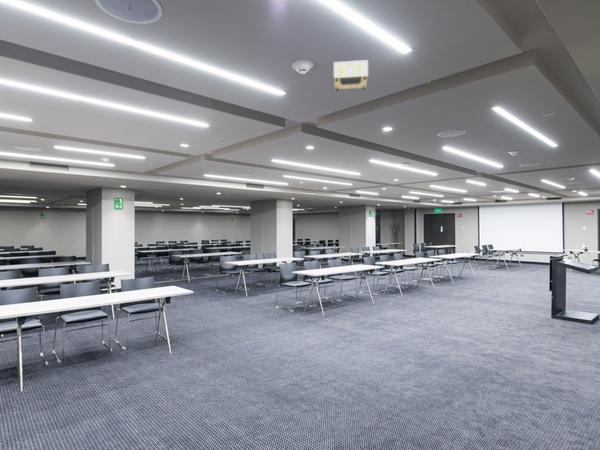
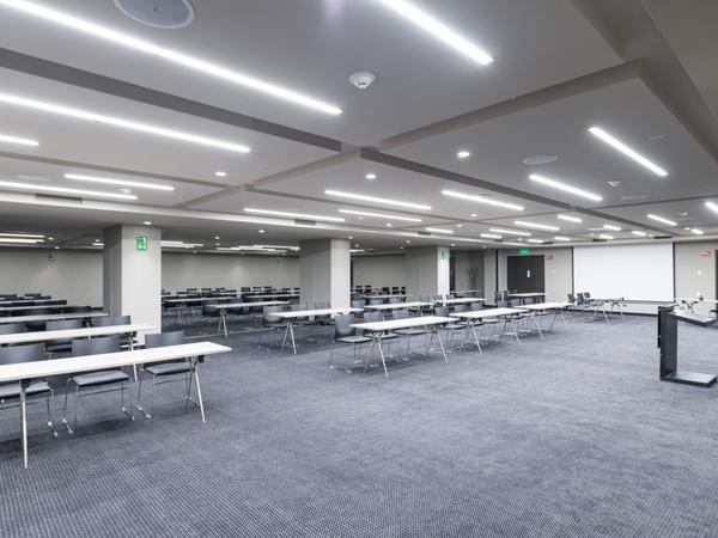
- projector [333,59,369,100]
